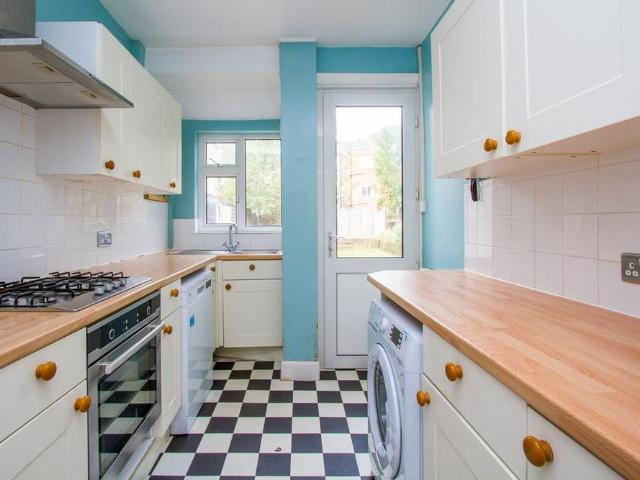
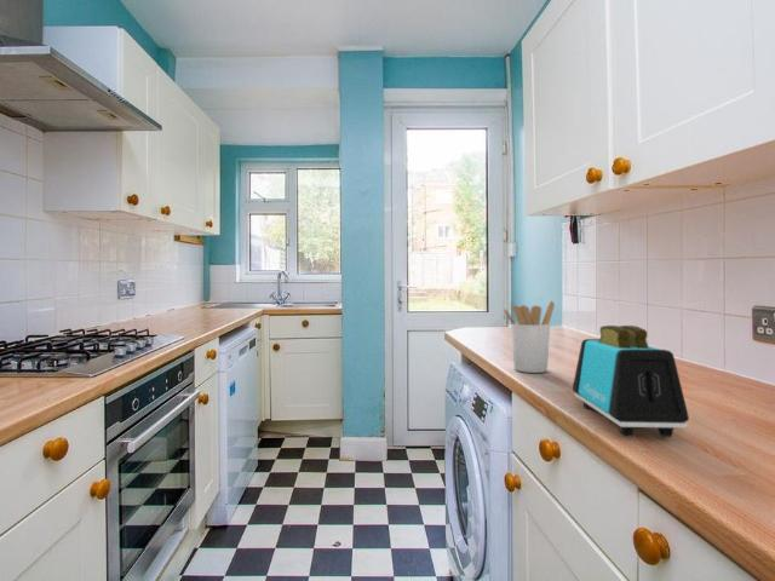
+ utensil holder [503,300,556,374]
+ toaster [572,324,690,438]
